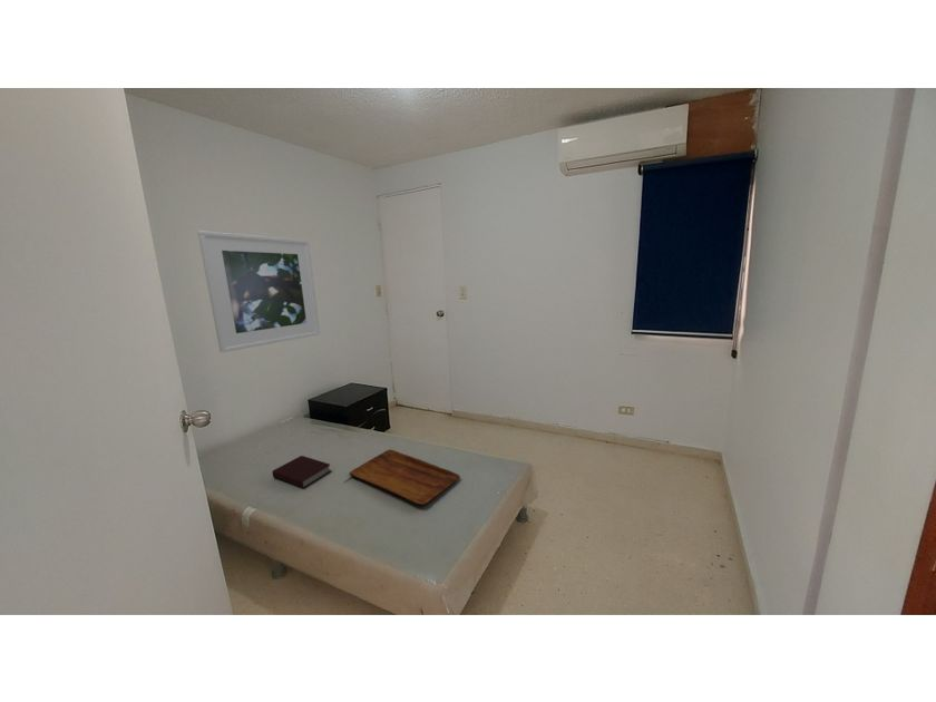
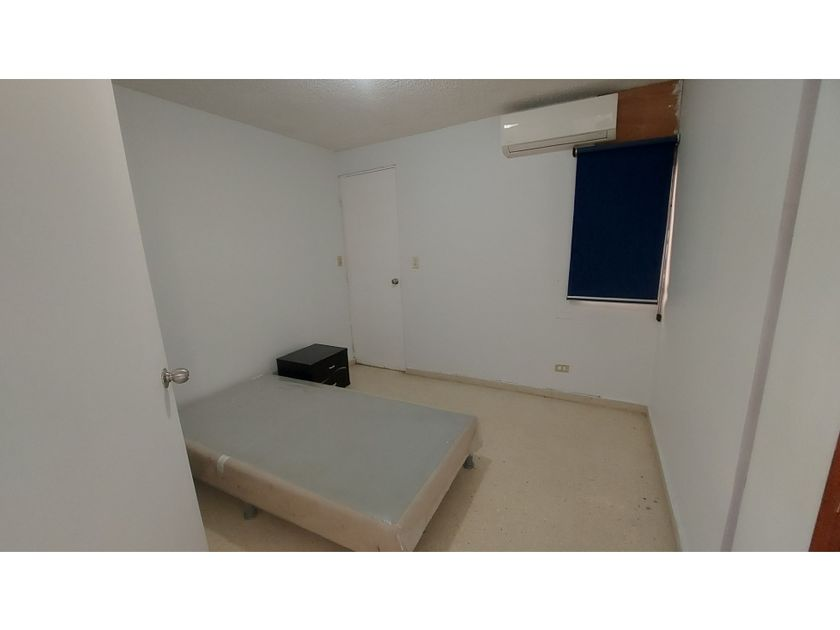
- book [271,455,332,489]
- tray [349,449,461,506]
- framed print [196,230,321,353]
